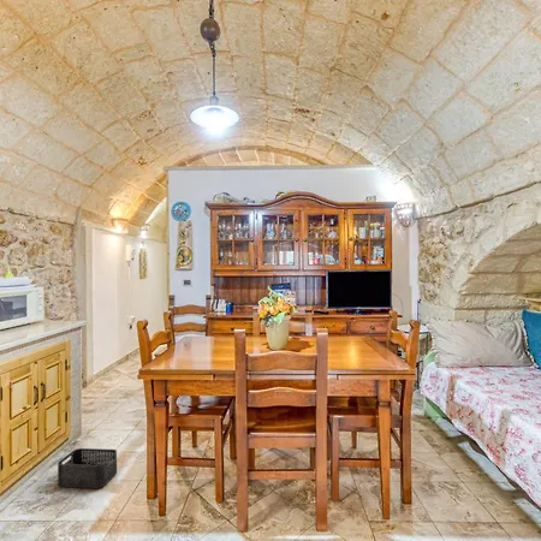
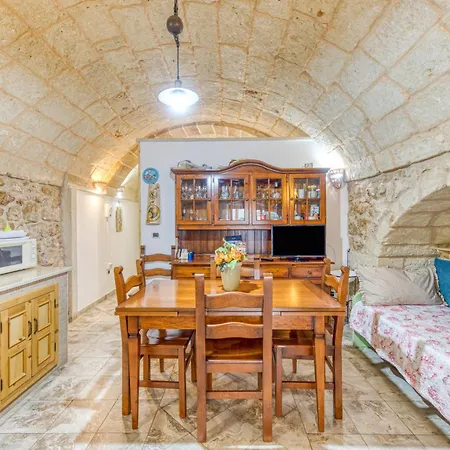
- storage bin [57,447,118,489]
